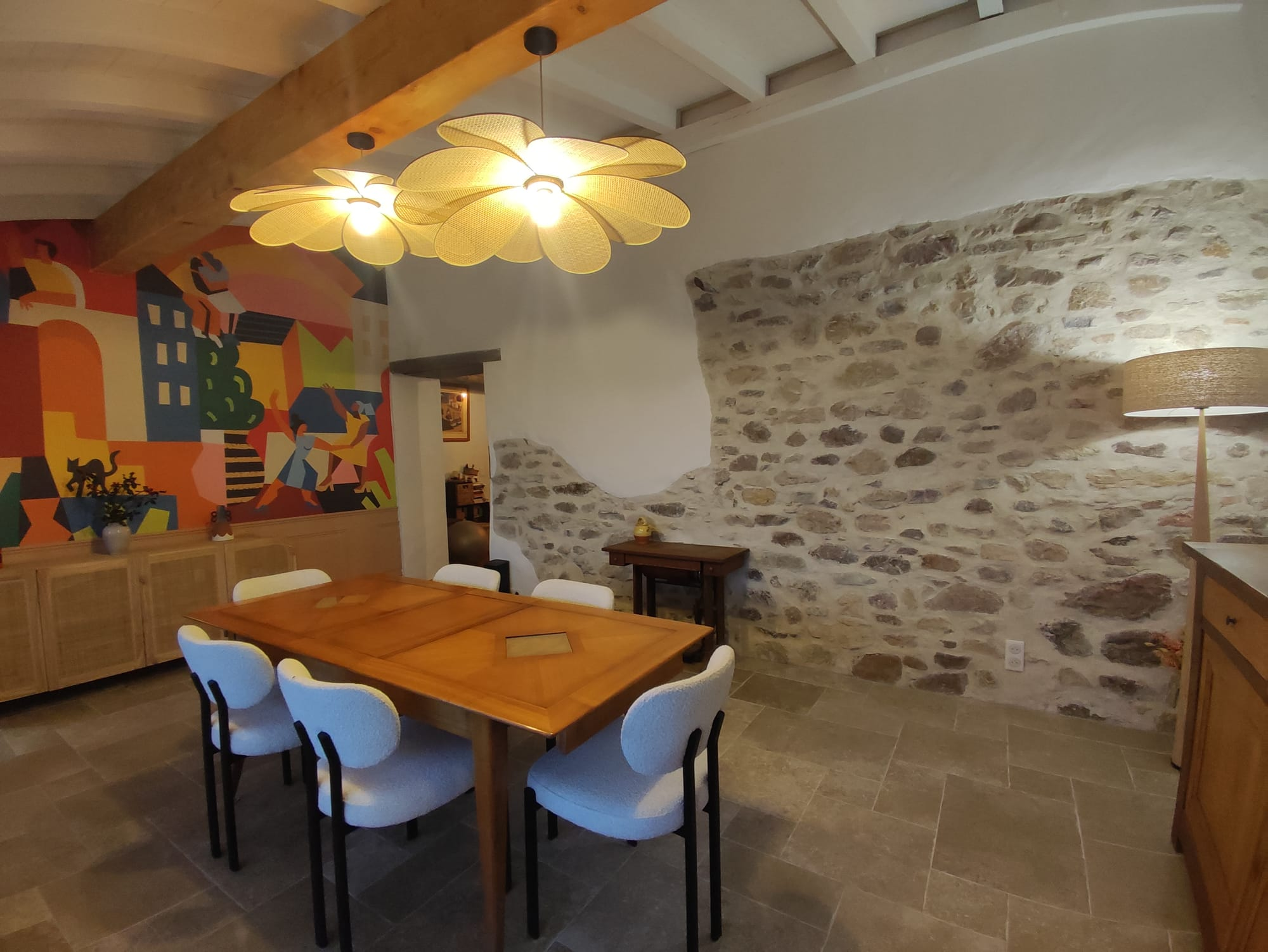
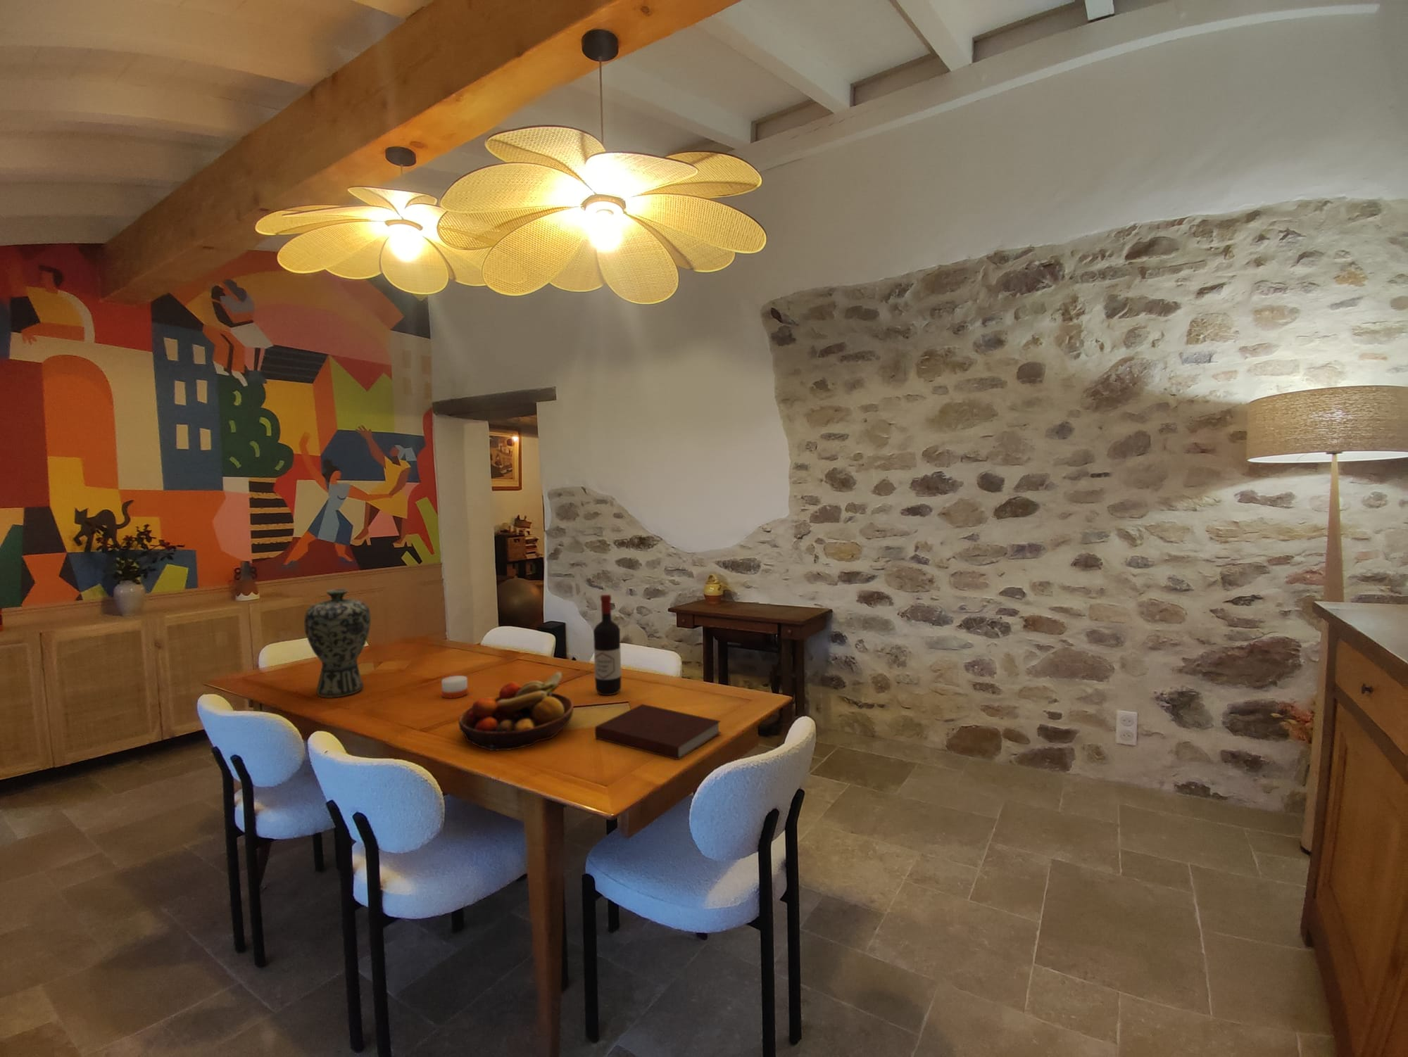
+ candle [441,664,469,698]
+ wine bottle [593,594,622,696]
+ fruit bowl [457,671,574,751]
+ vase [303,588,372,698]
+ notebook [594,703,722,761]
